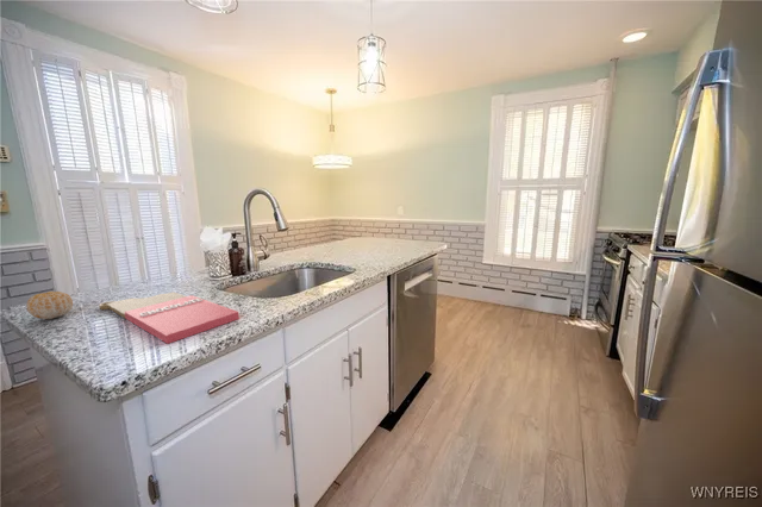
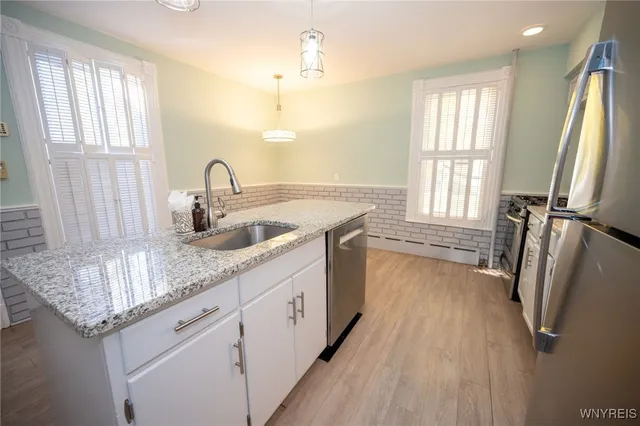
- cutting board [98,290,241,345]
- fruit [25,290,74,320]
